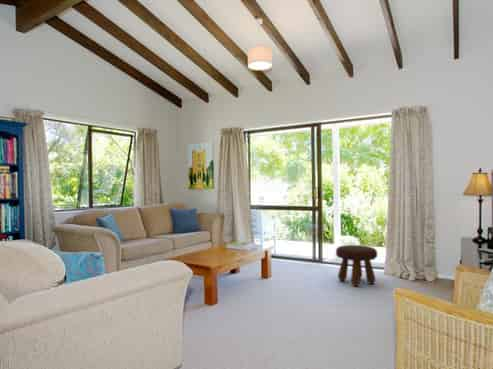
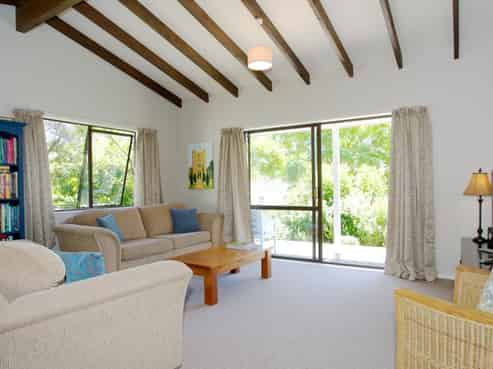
- footstool [335,244,378,287]
